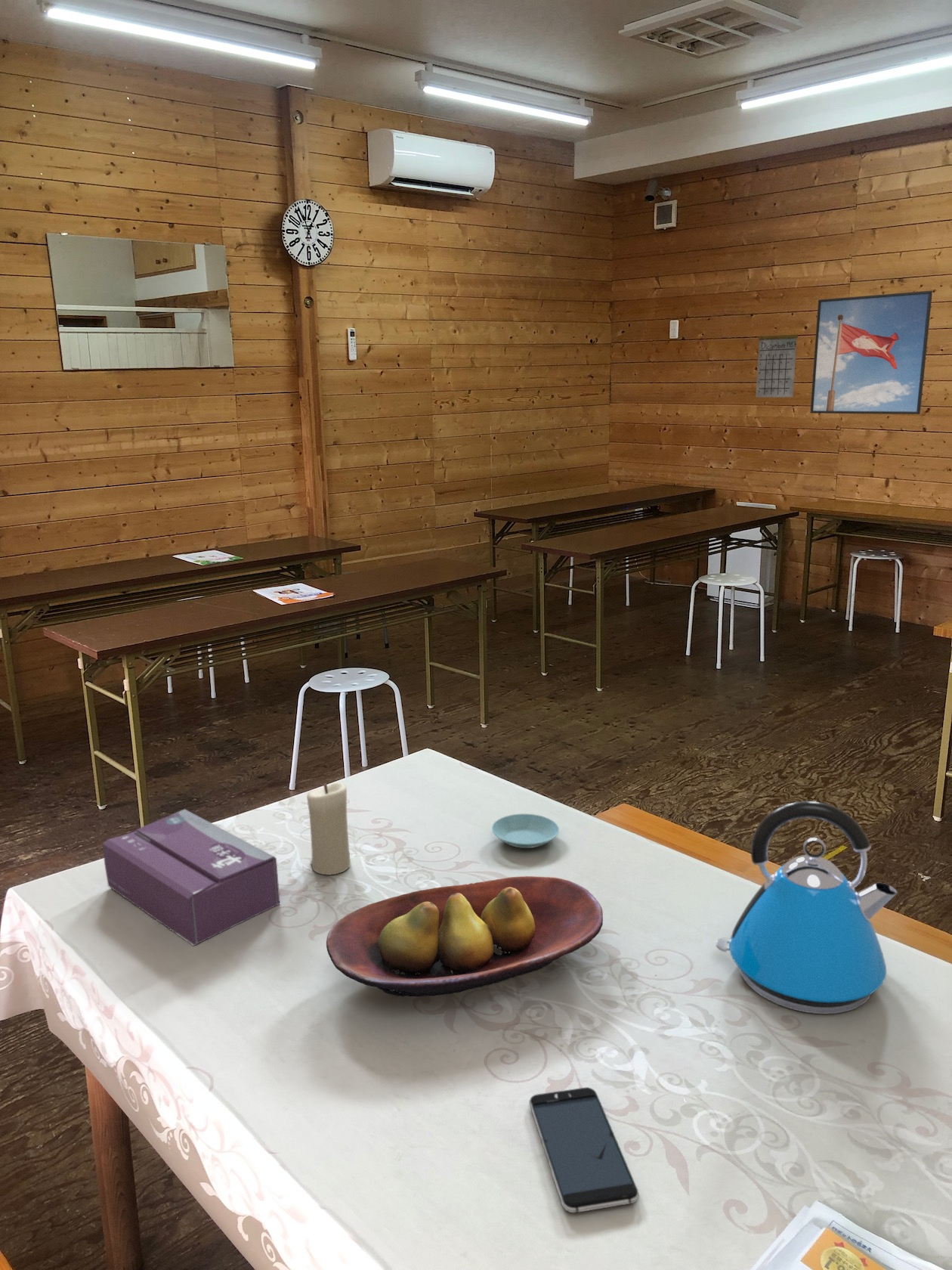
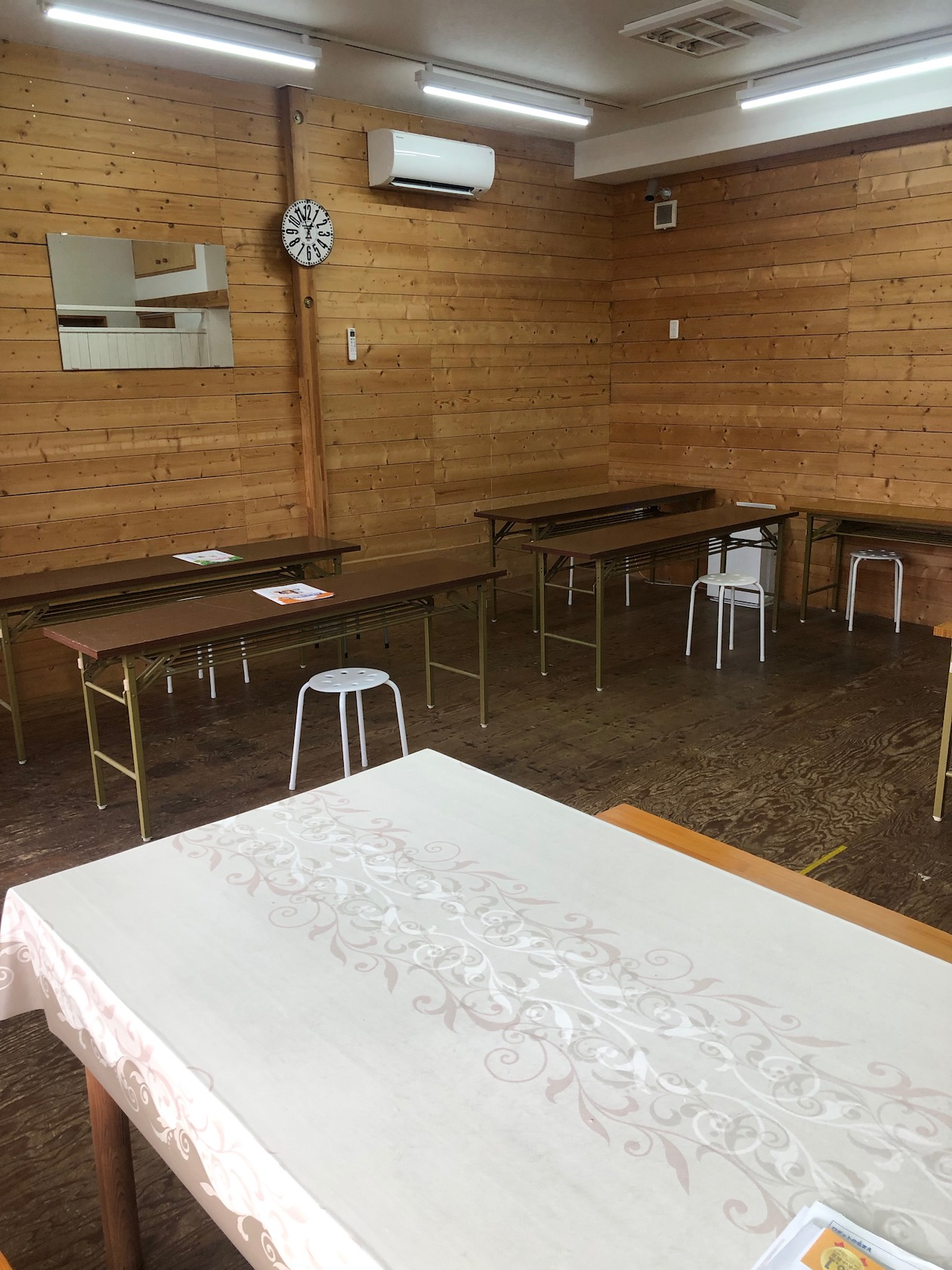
- tissue box [102,808,281,946]
- smartphone [529,1087,639,1213]
- candle [306,782,351,875]
- saucer [491,813,560,849]
- kettle [715,801,898,1014]
- fruit bowl [326,875,604,997]
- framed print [810,290,933,415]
- calendar [755,320,799,398]
